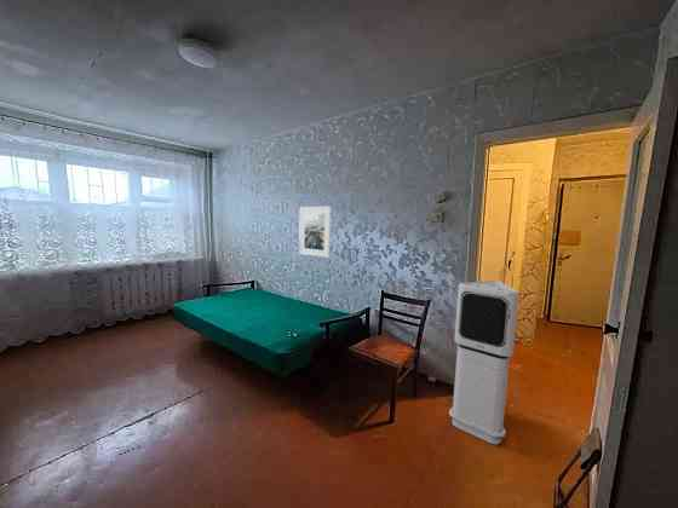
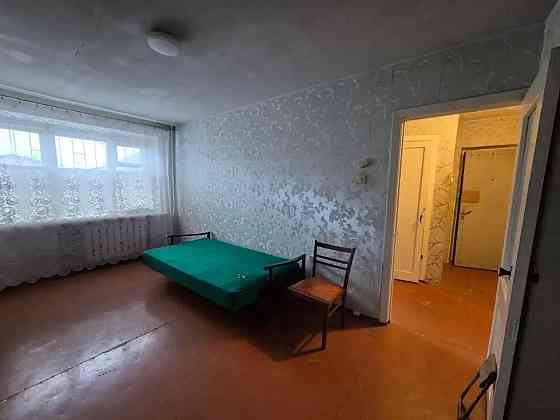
- air purifier [448,279,521,446]
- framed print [298,206,332,259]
